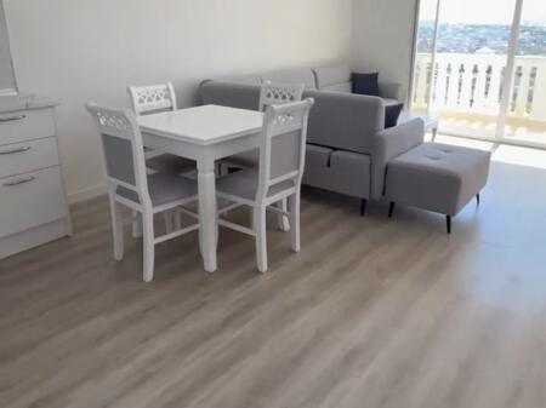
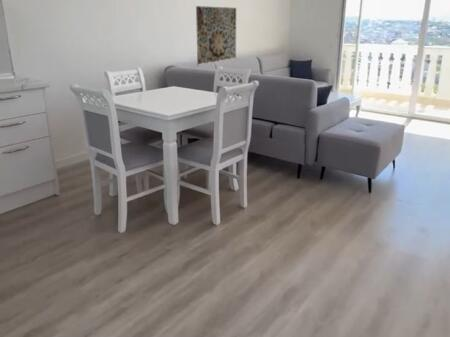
+ wall art [195,5,237,65]
